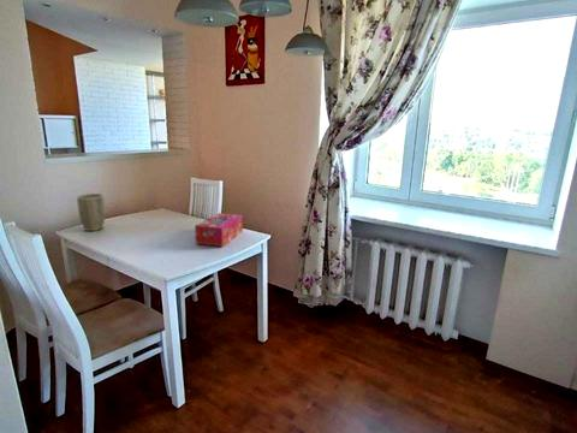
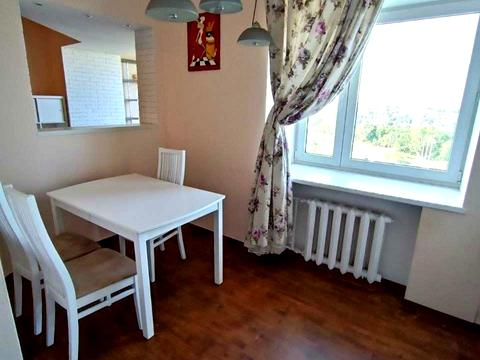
- plant pot [76,192,106,232]
- tissue box [194,212,244,248]
